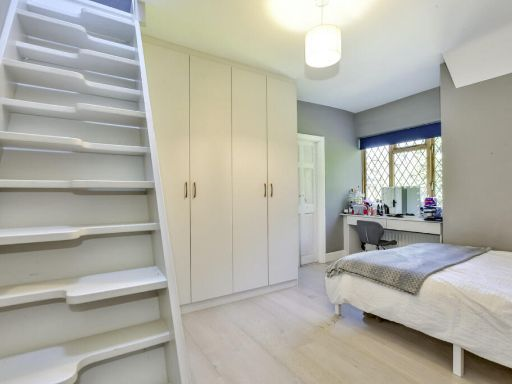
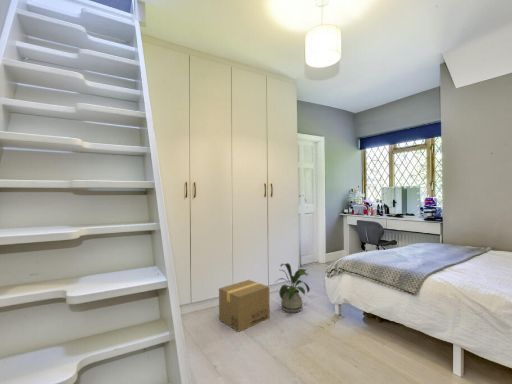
+ cardboard box [218,279,271,332]
+ house plant [273,262,311,314]
